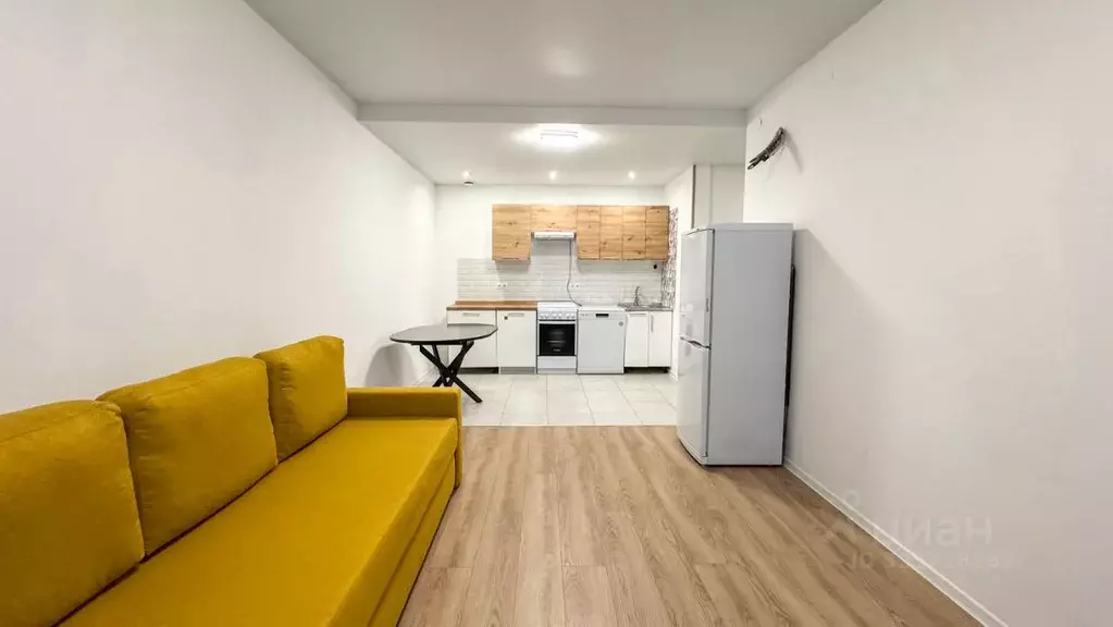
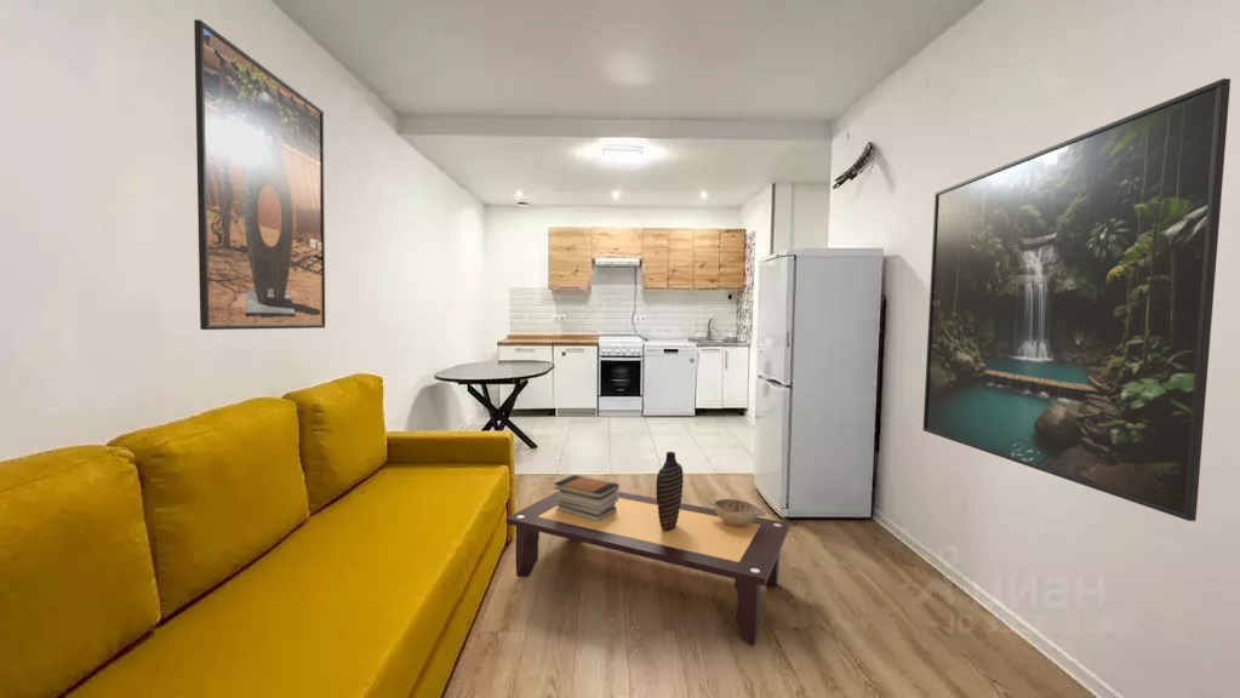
+ decorative bowl [705,498,767,526]
+ decorative vase [655,451,685,531]
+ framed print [922,78,1232,522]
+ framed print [193,18,326,331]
+ coffee table [504,490,790,647]
+ book stack [553,474,619,521]
